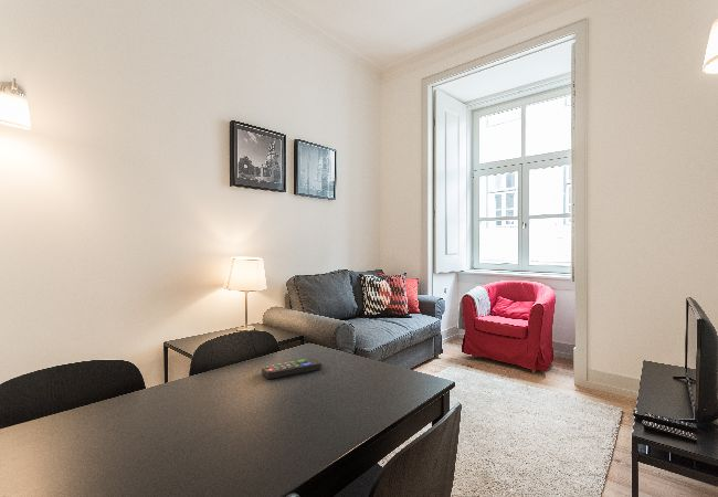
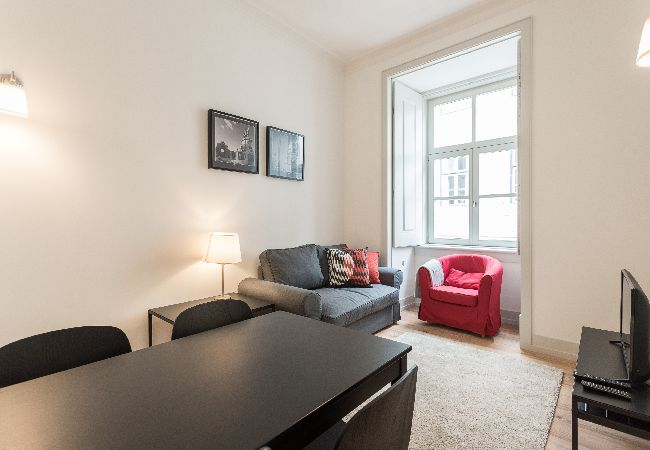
- remote control [261,357,323,380]
